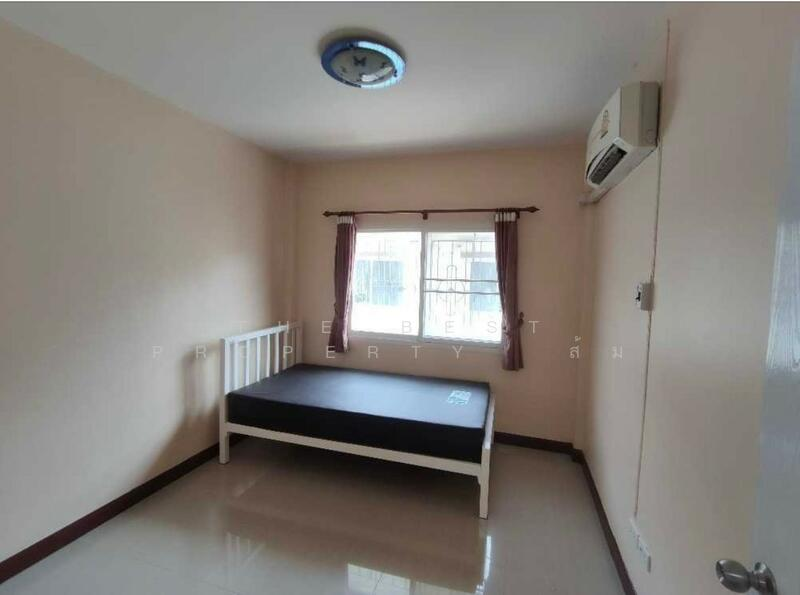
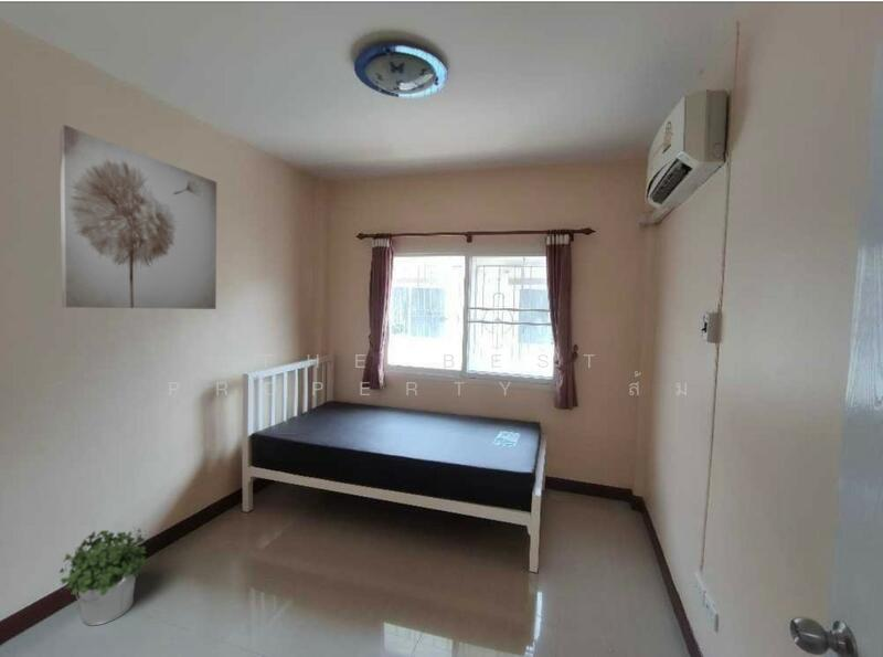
+ wall art [58,124,217,310]
+ potted plant [58,526,147,627]
